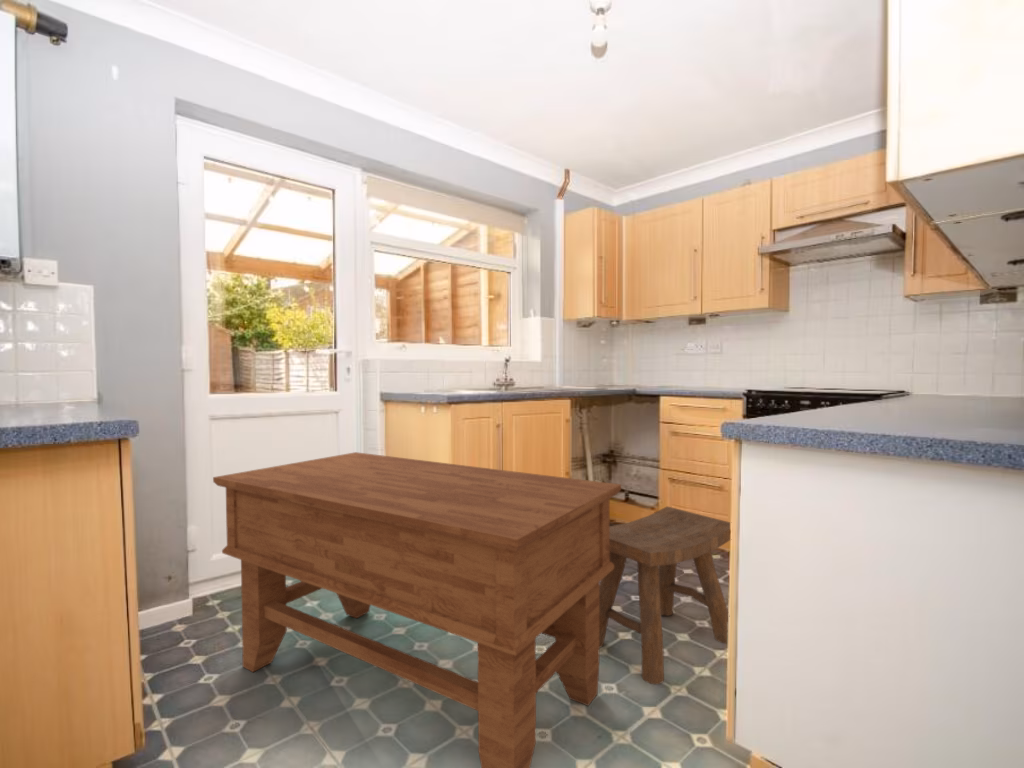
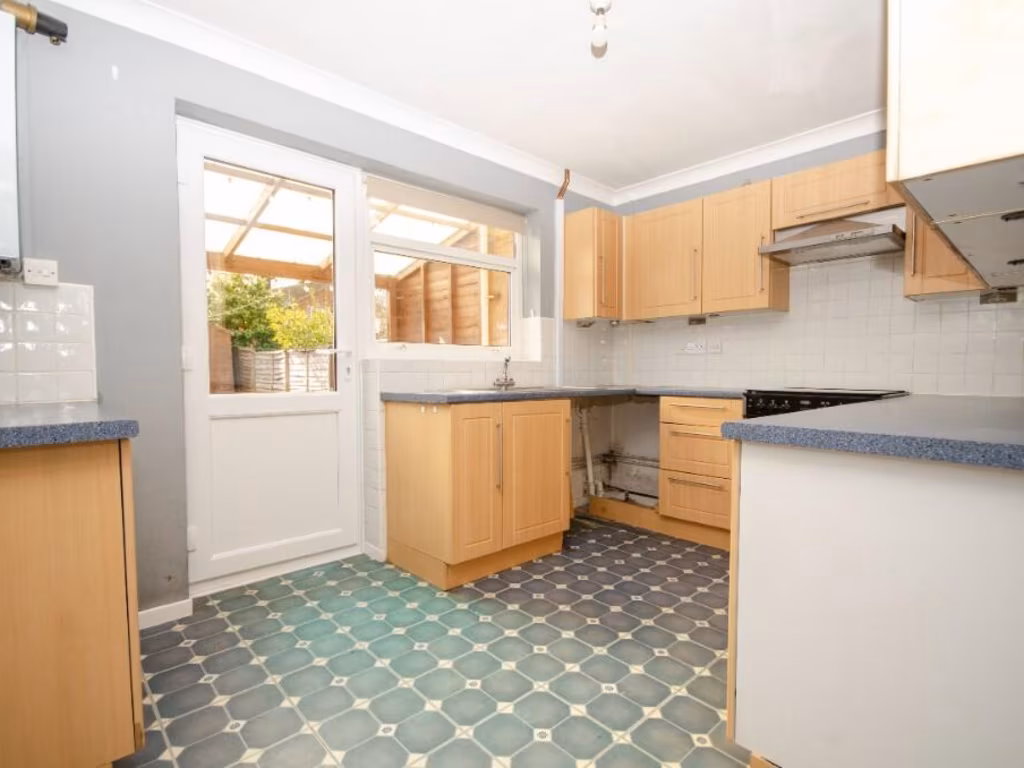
- stool [599,505,731,685]
- side table [212,451,622,768]
